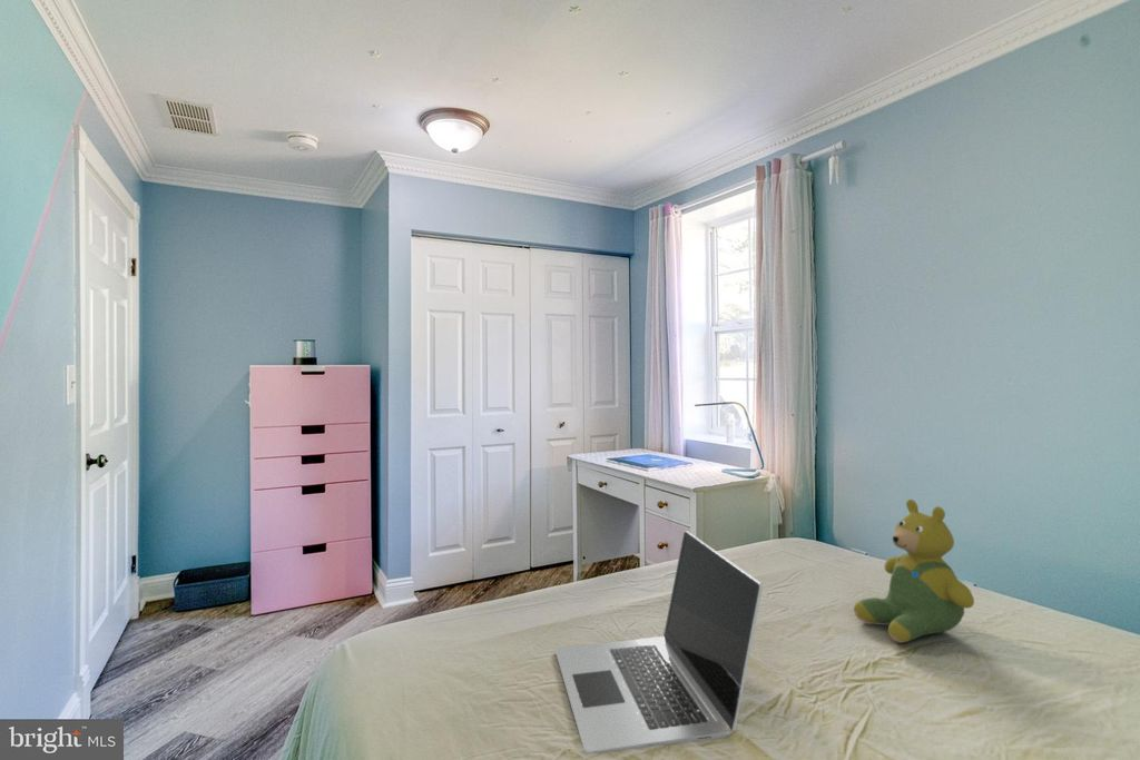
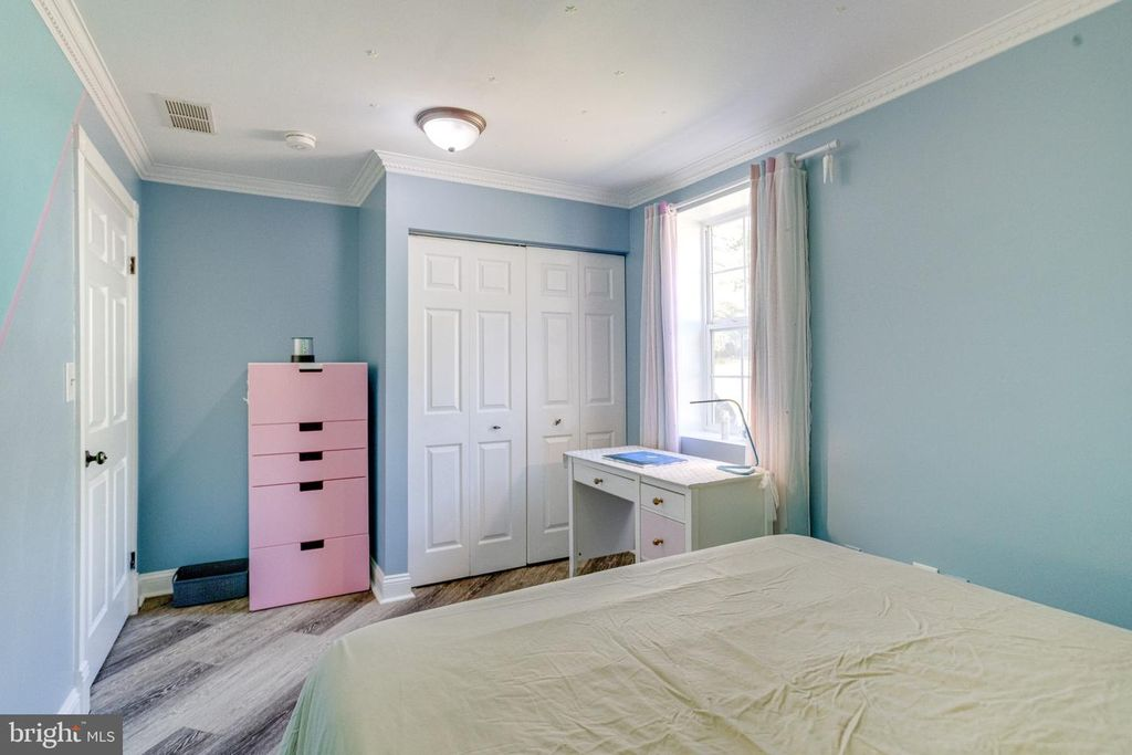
- teddy bear [853,499,975,644]
- laptop [554,530,764,754]
